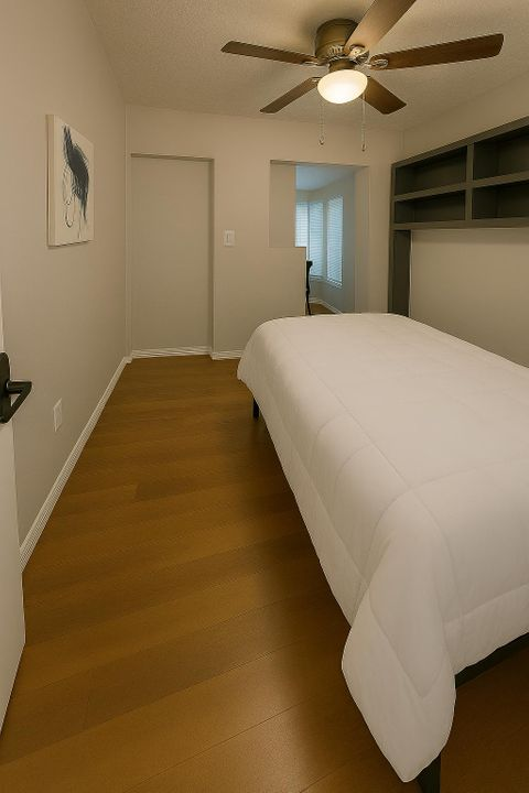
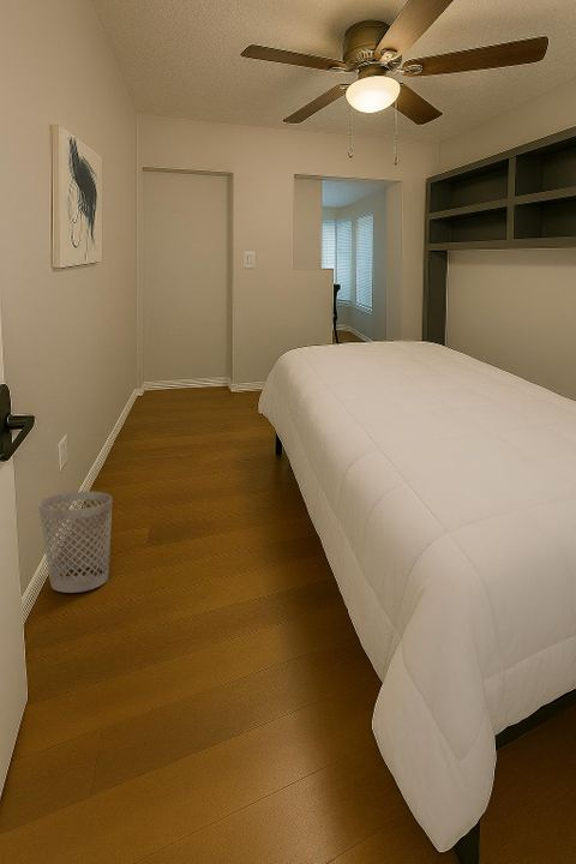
+ wastebasket [37,491,113,594]
